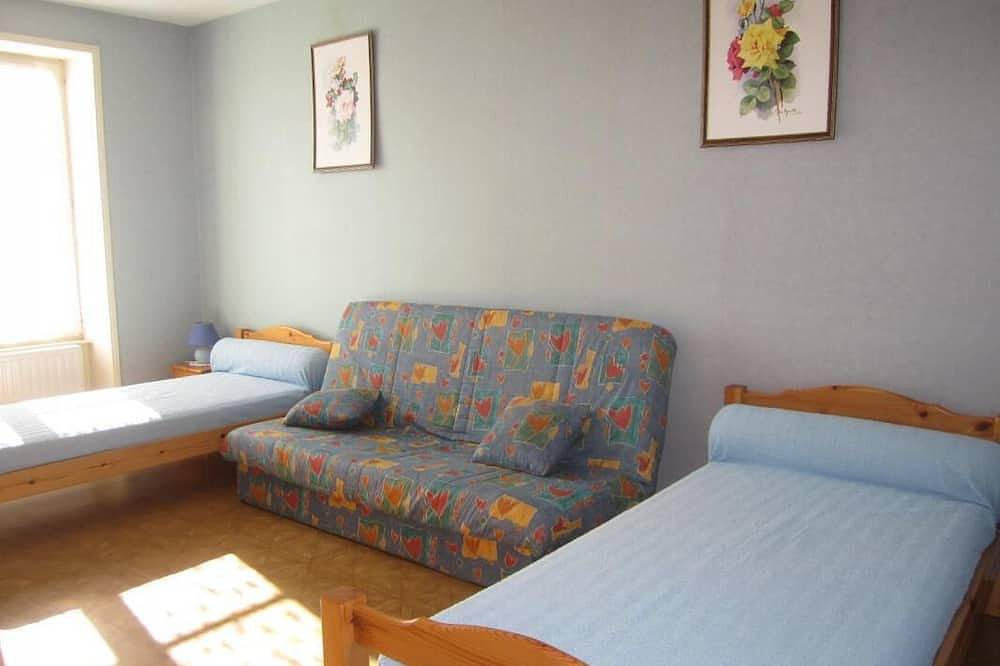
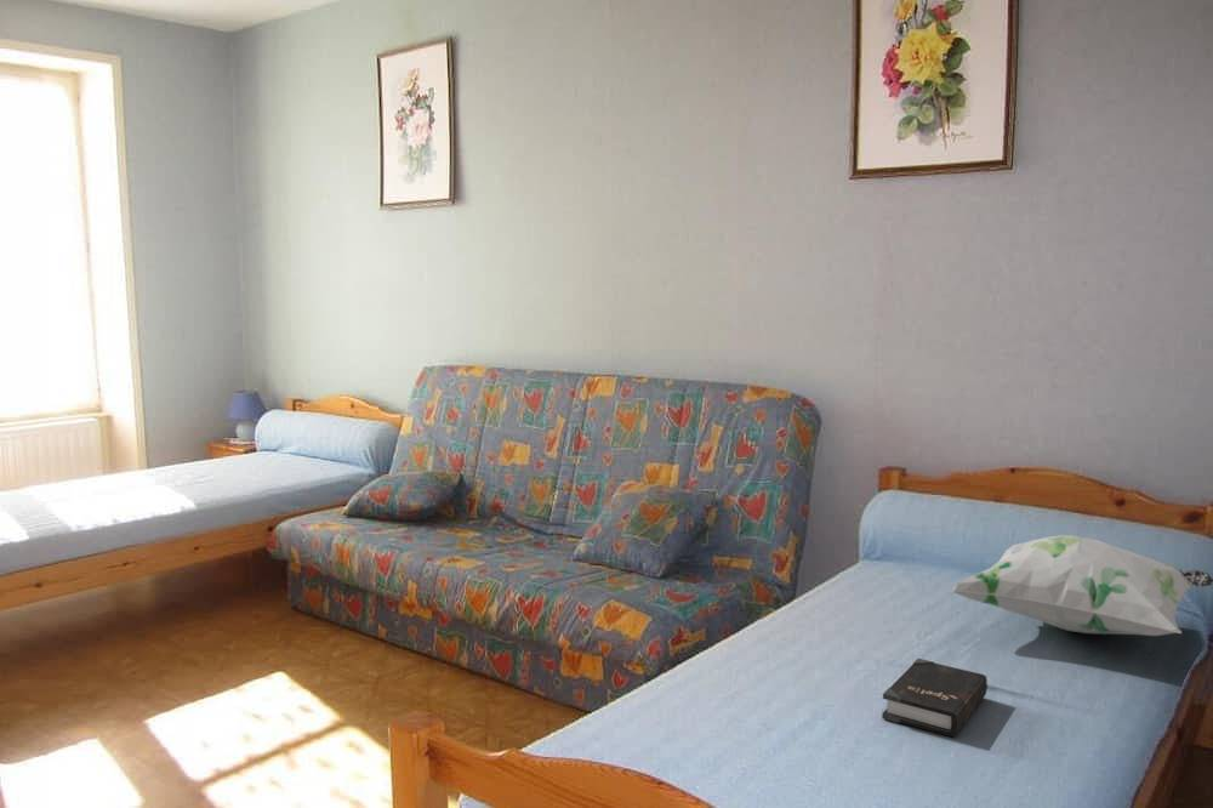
+ hardback book [881,658,989,738]
+ decorative pillow [951,534,1213,637]
